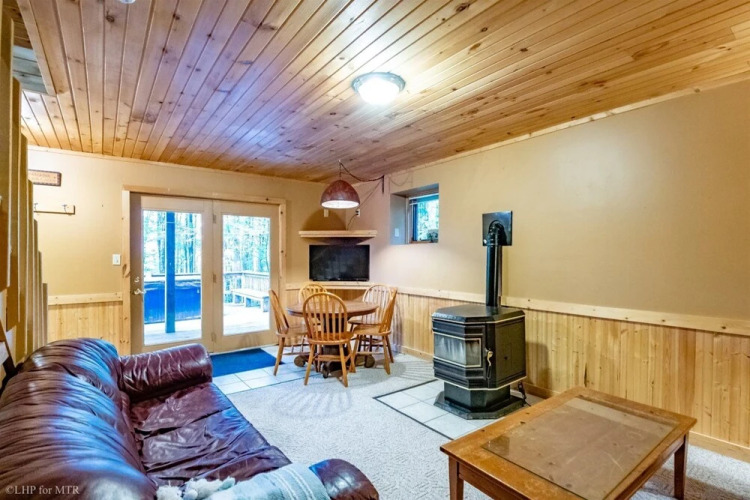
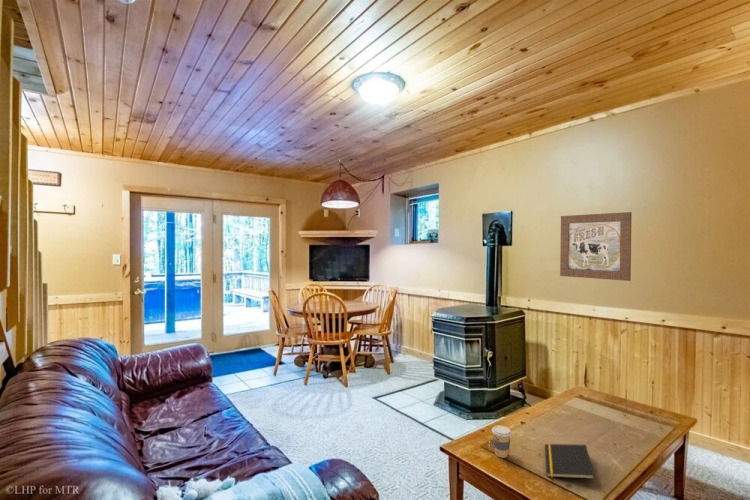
+ wall art [559,211,633,282]
+ coffee cup [491,424,513,459]
+ notepad [544,443,596,480]
